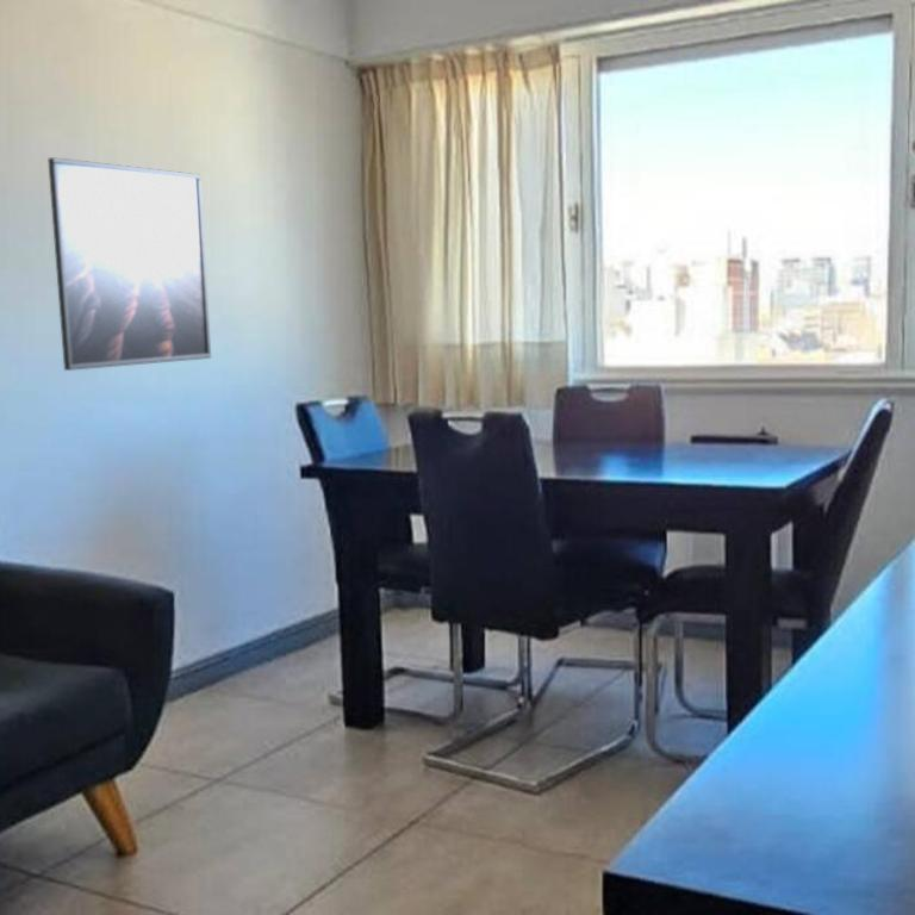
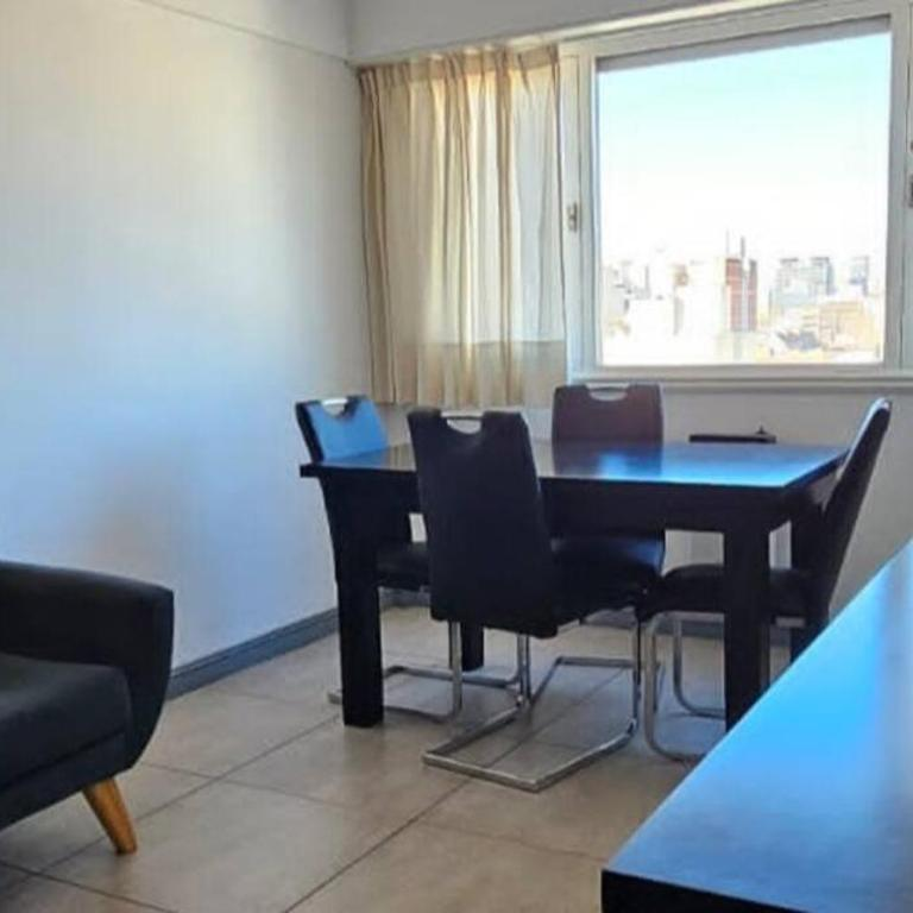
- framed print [46,156,212,372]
